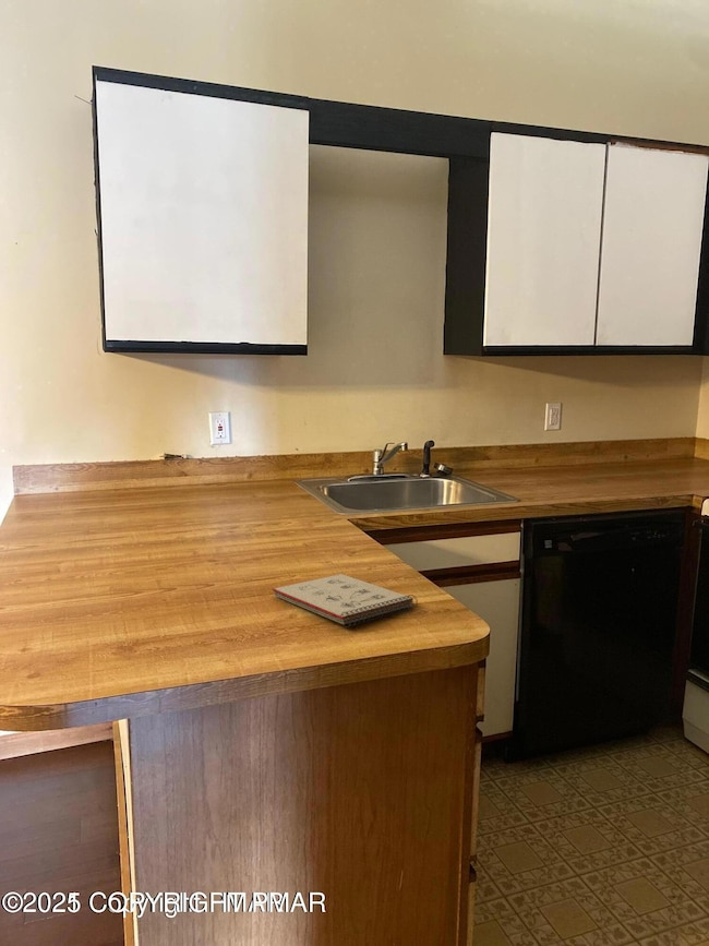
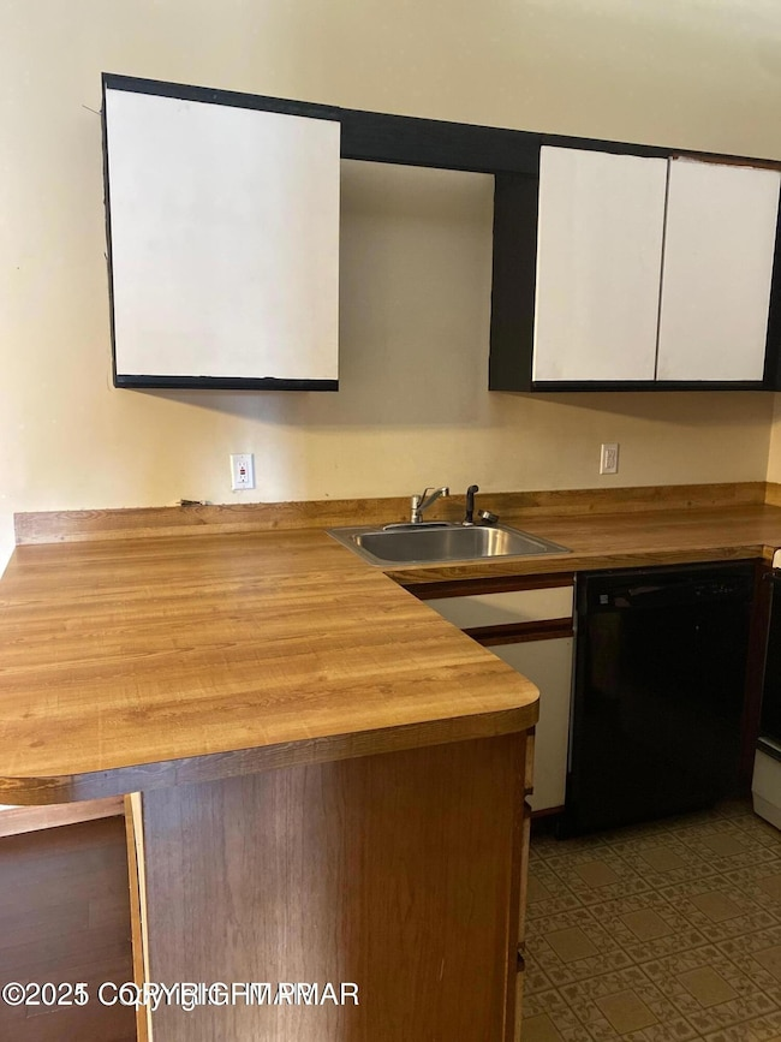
- notepad [272,573,419,628]
